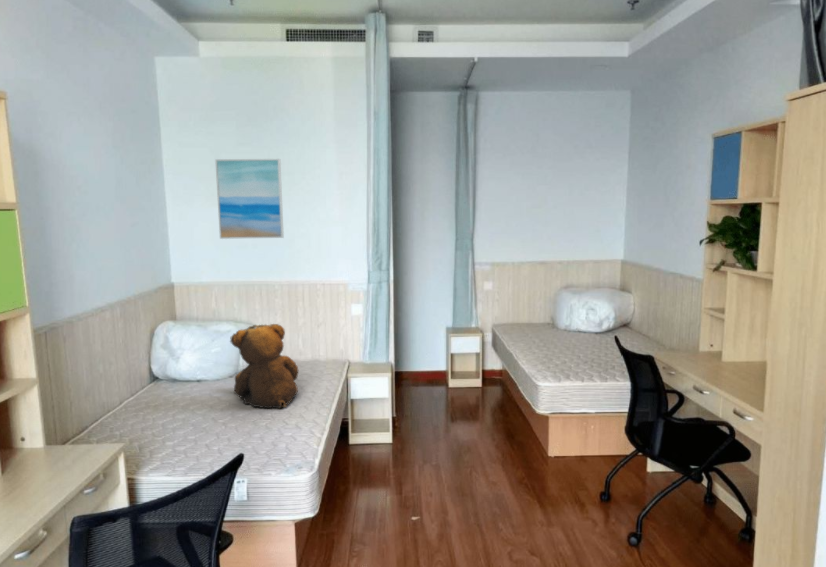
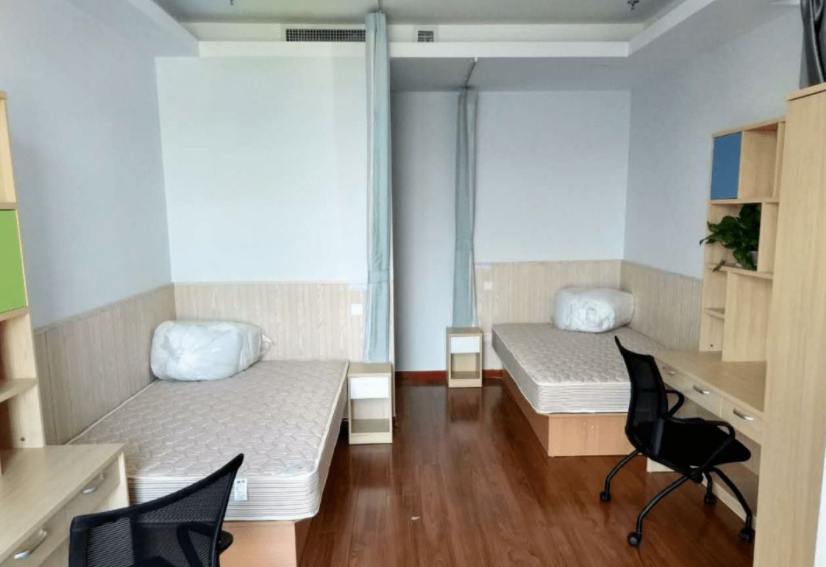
- wall art [214,158,285,240]
- teddy bear [229,323,299,410]
